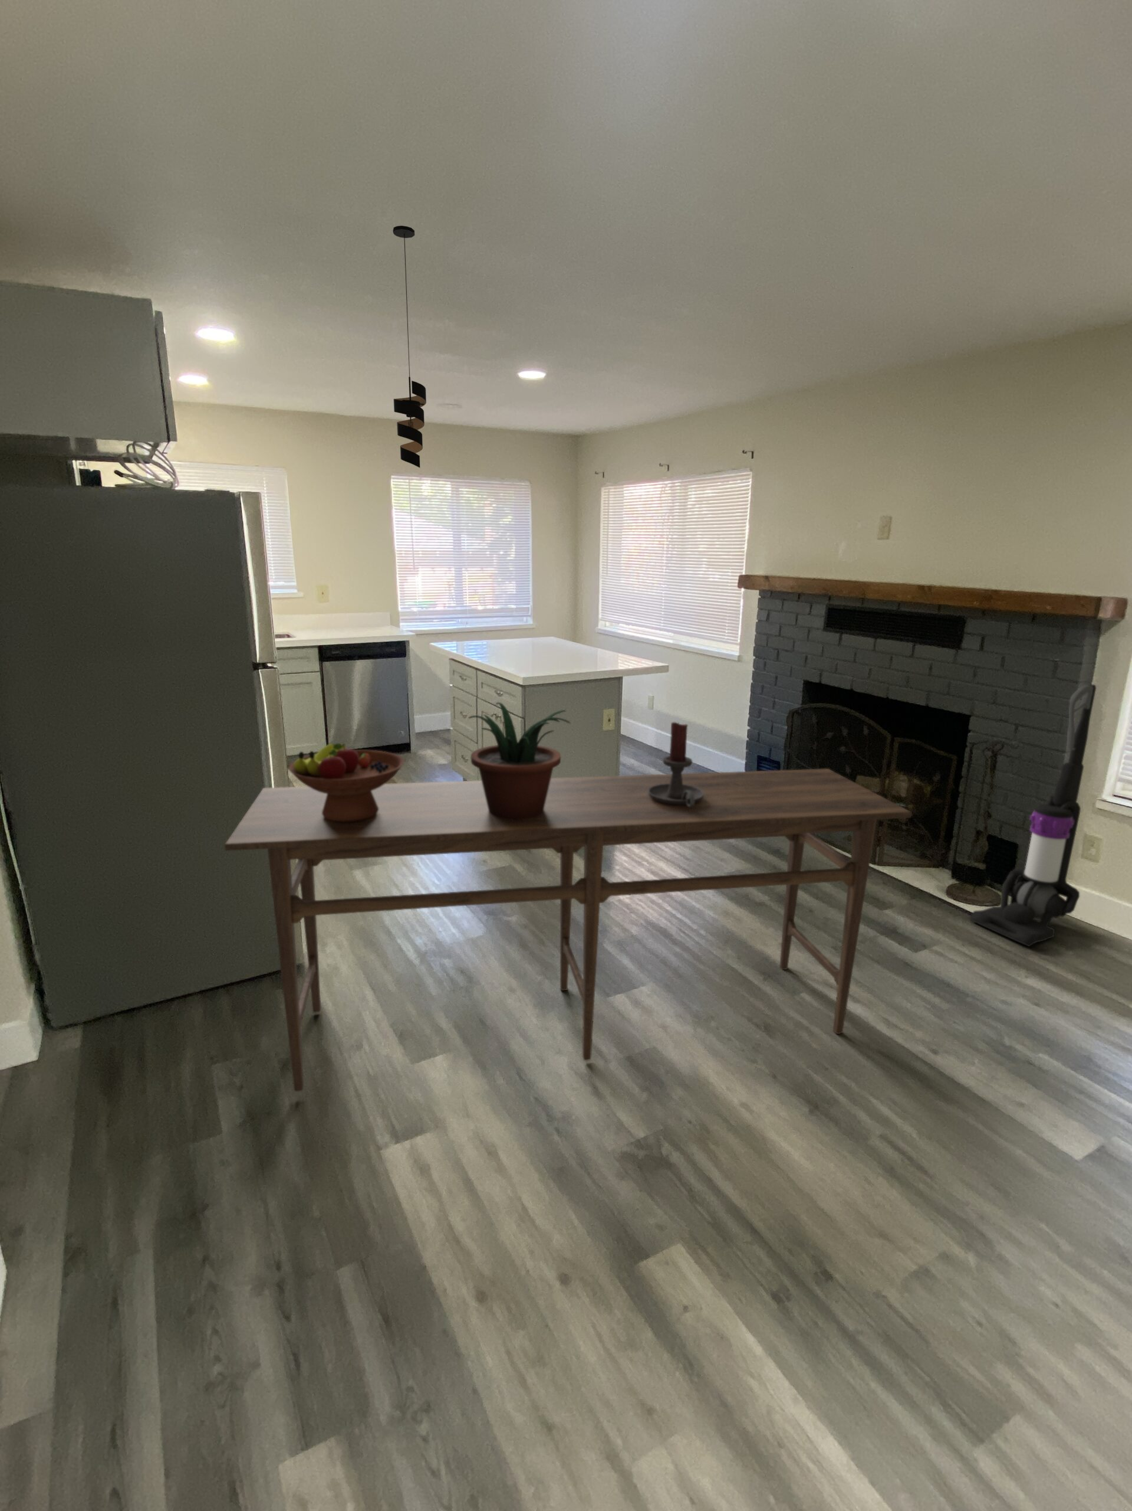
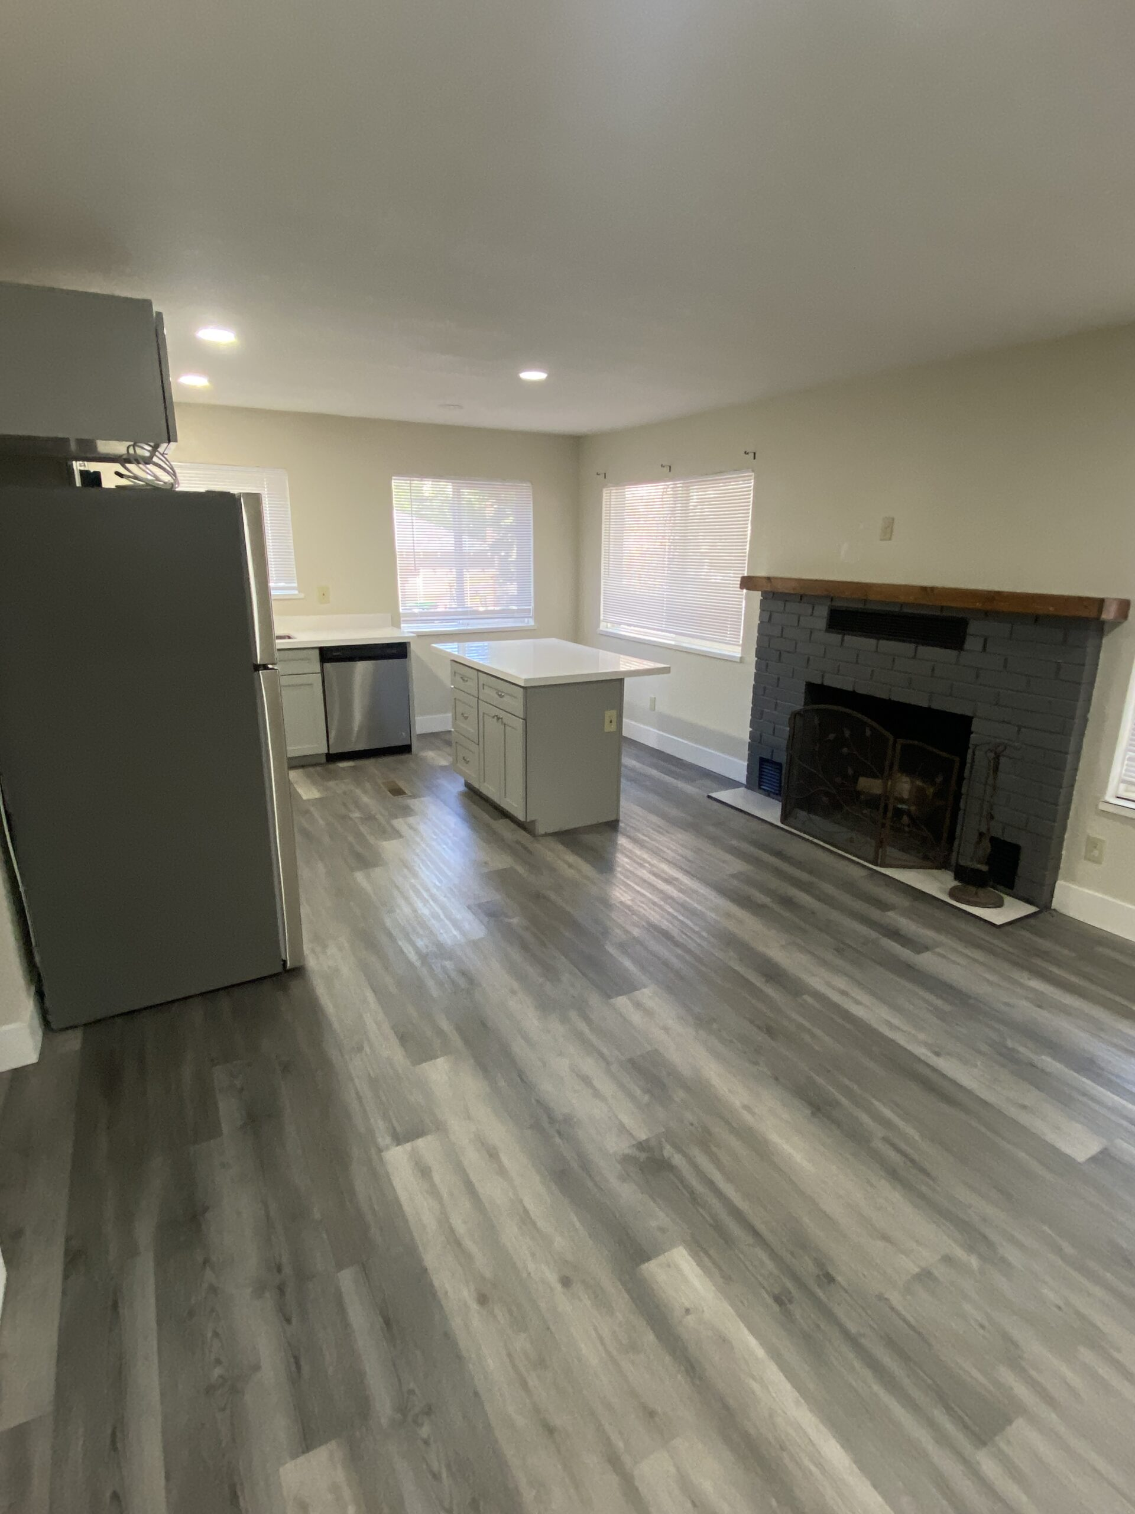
- dining table [224,767,912,1092]
- fruit bowl [288,742,405,822]
- candle holder [648,721,704,807]
- vacuum cleaner [969,684,1096,947]
- potted plant [467,702,571,819]
- pendant light [392,225,427,468]
